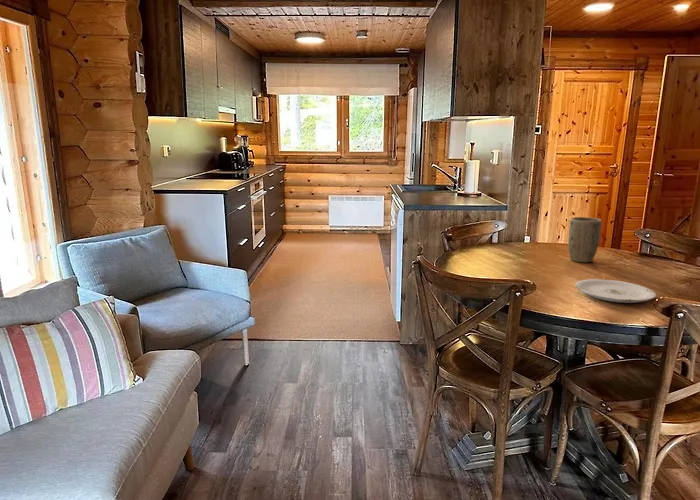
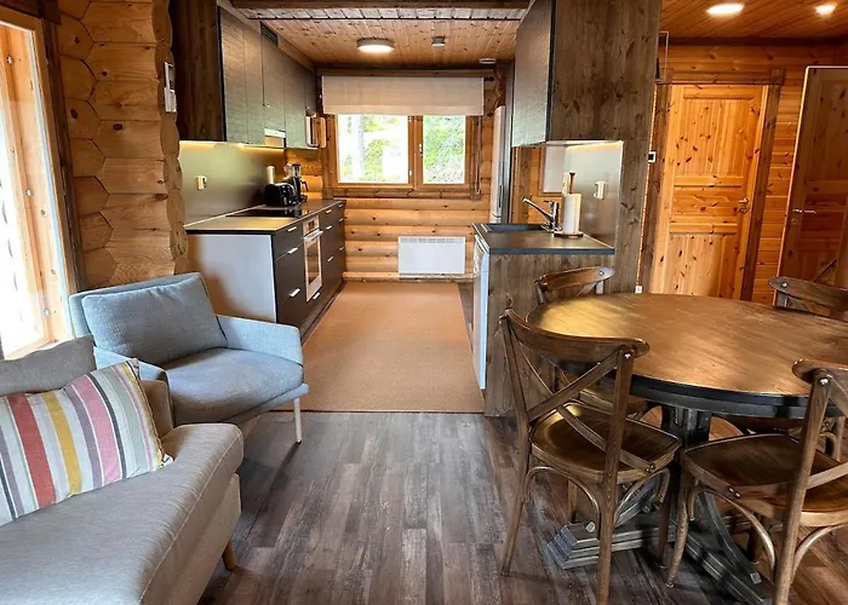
- plate [574,278,657,304]
- plant pot [567,216,603,264]
